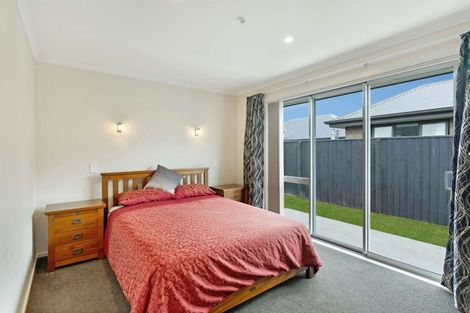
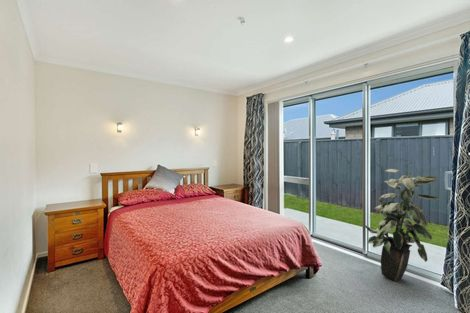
+ indoor plant [364,168,440,282]
